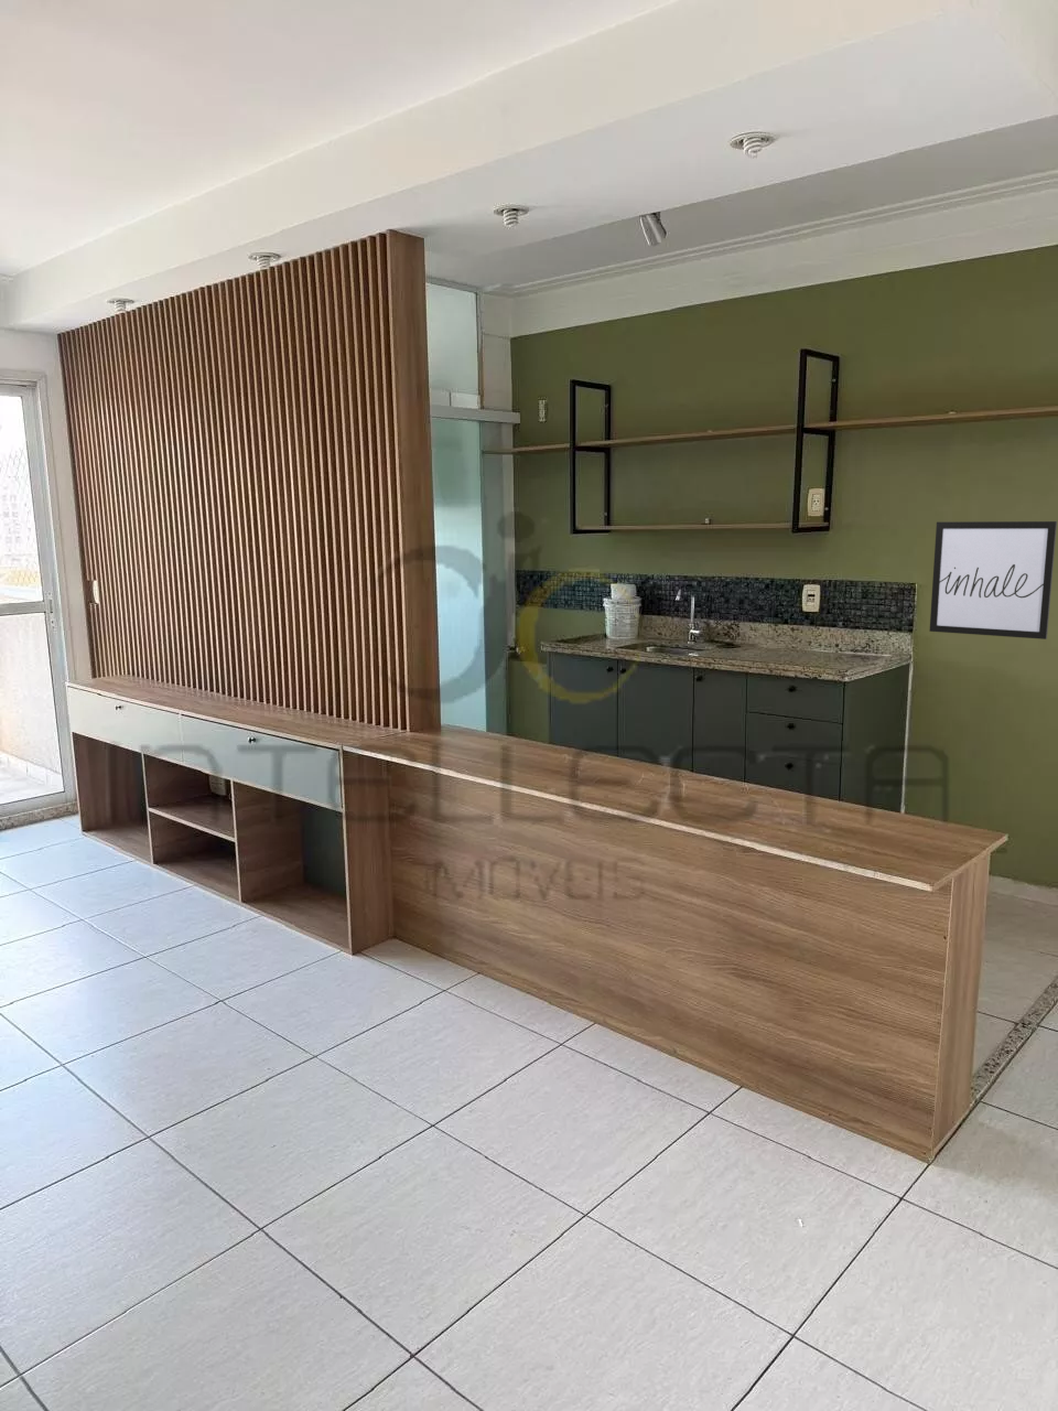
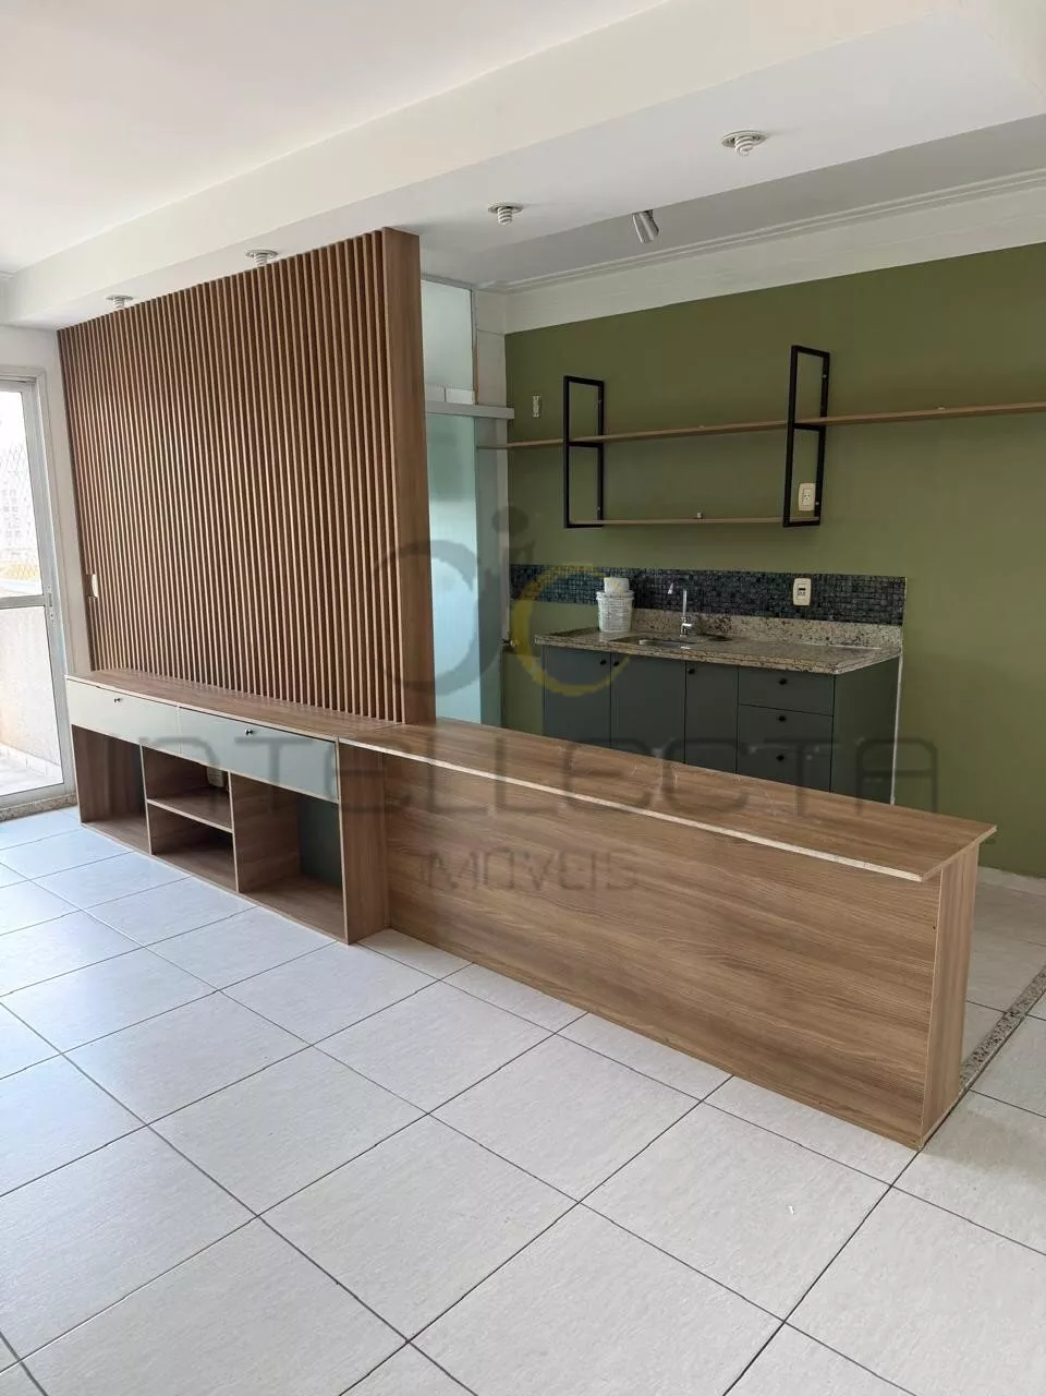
- wall art [929,520,1058,640]
